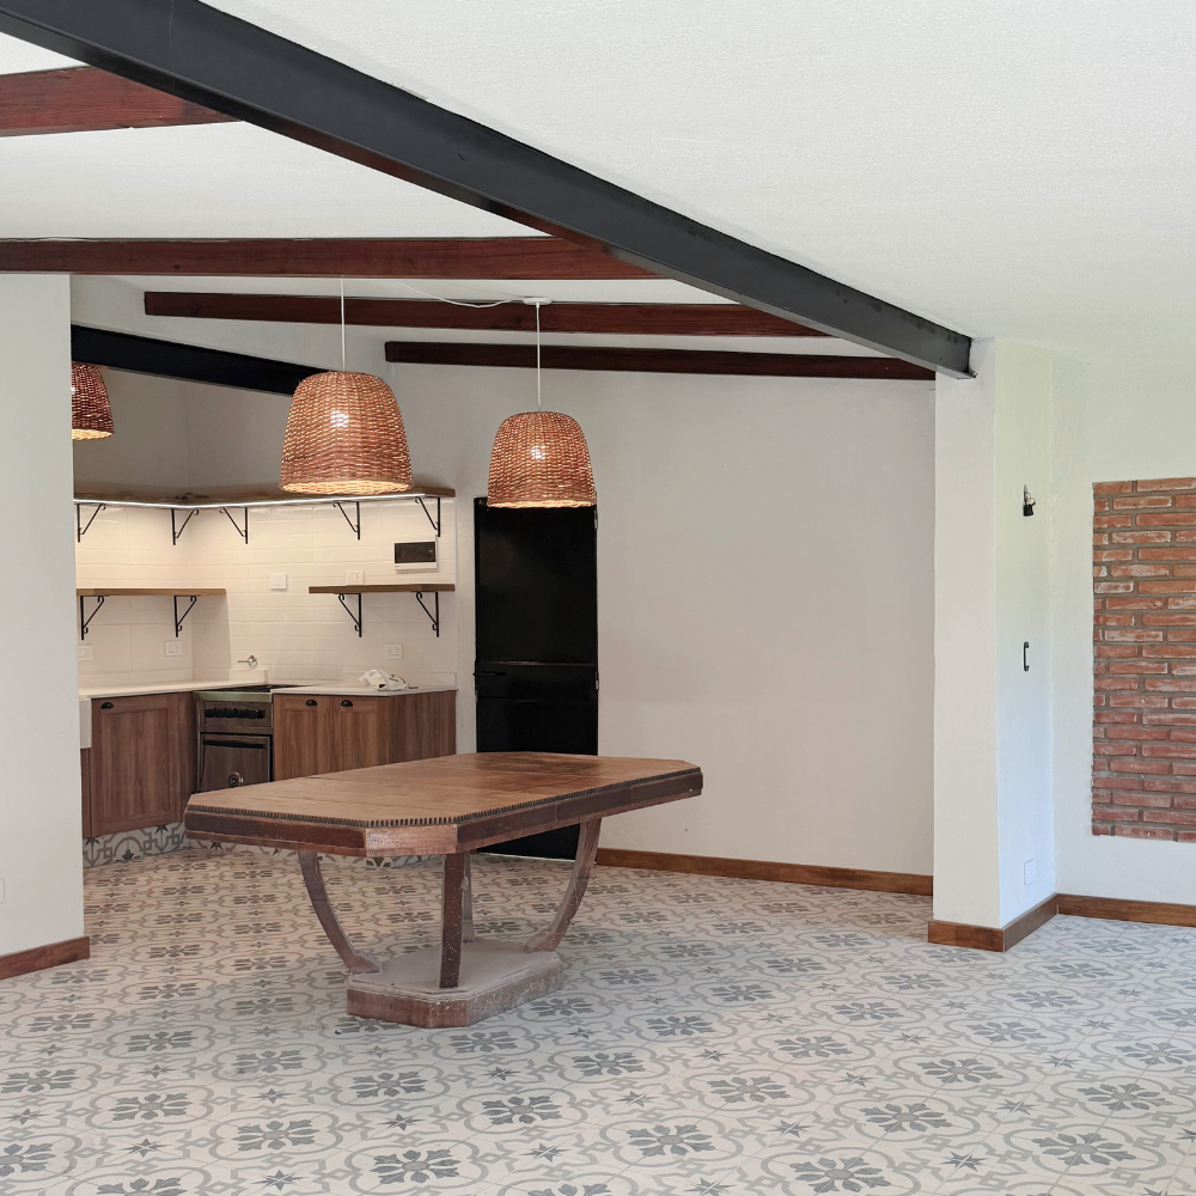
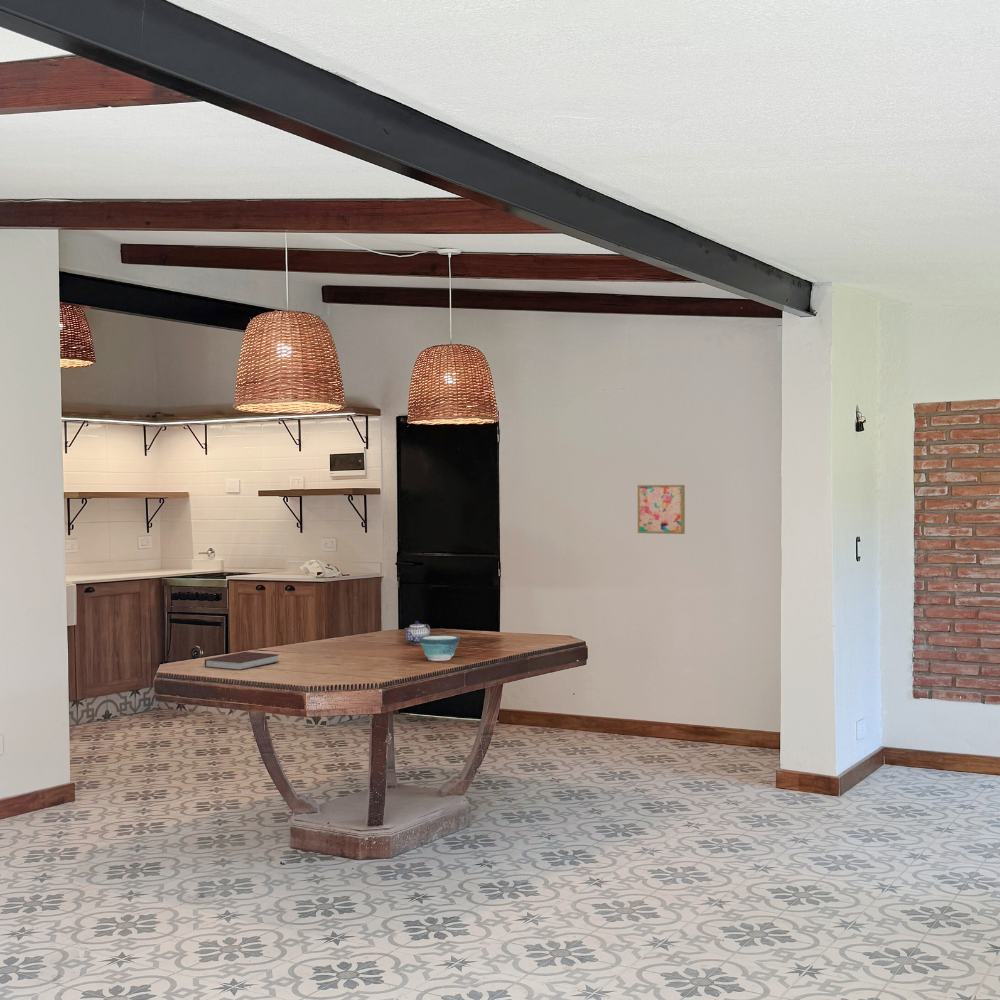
+ wall art [637,484,686,535]
+ notebook [203,651,280,671]
+ bowl [418,634,461,662]
+ teapot [404,620,431,646]
